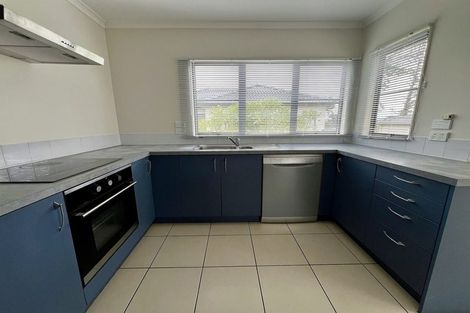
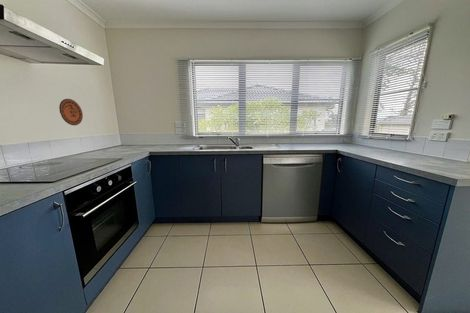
+ decorative plate [58,98,84,126]
